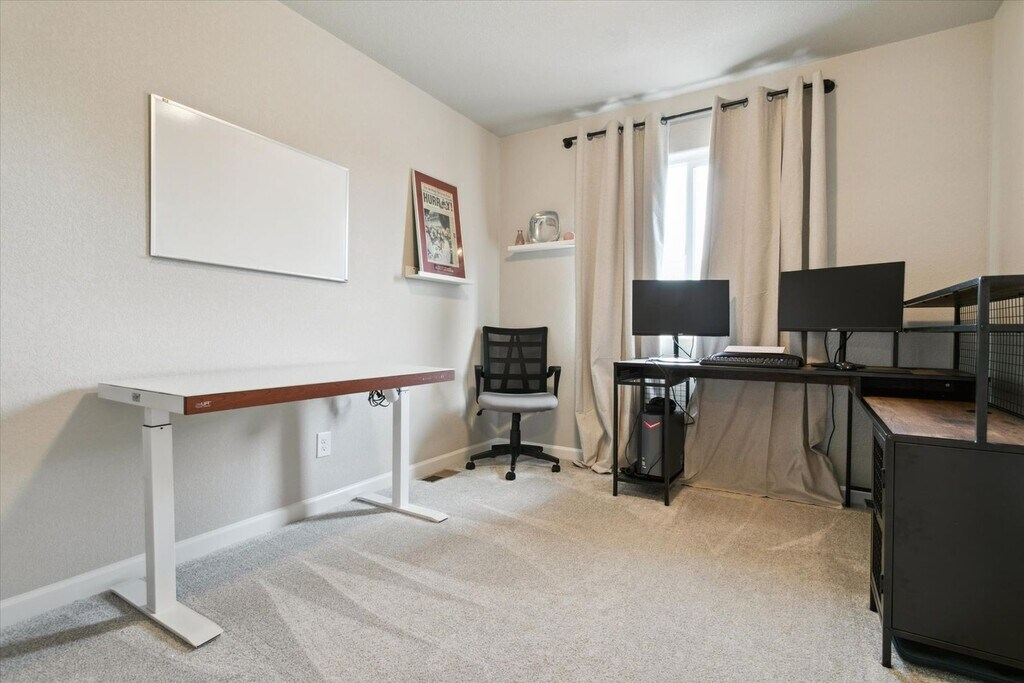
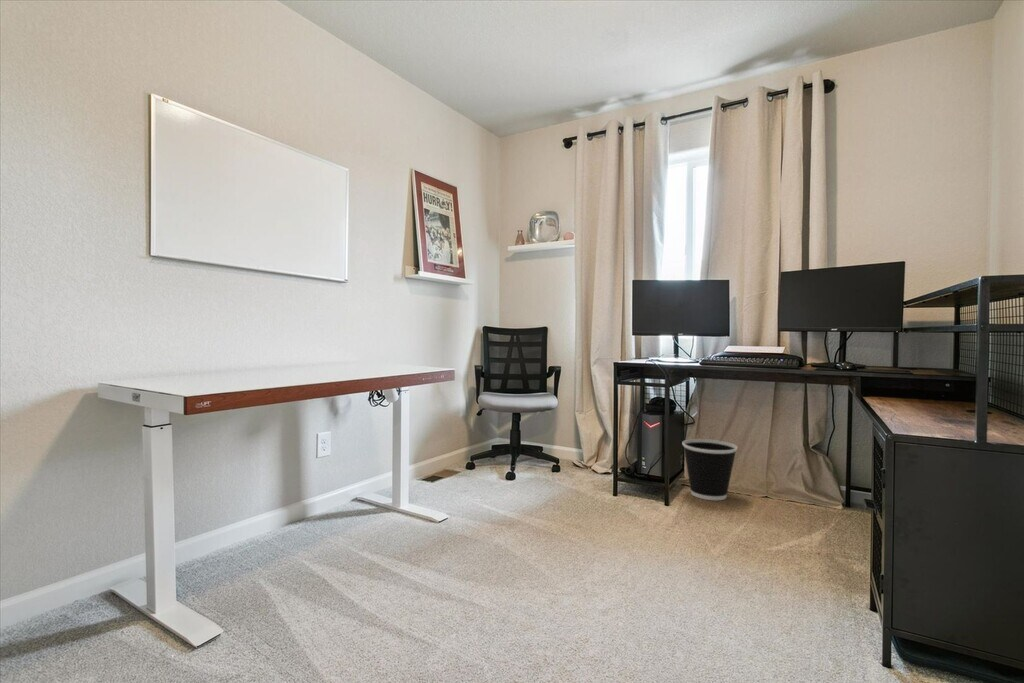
+ wastebasket [681,438,738,501]
